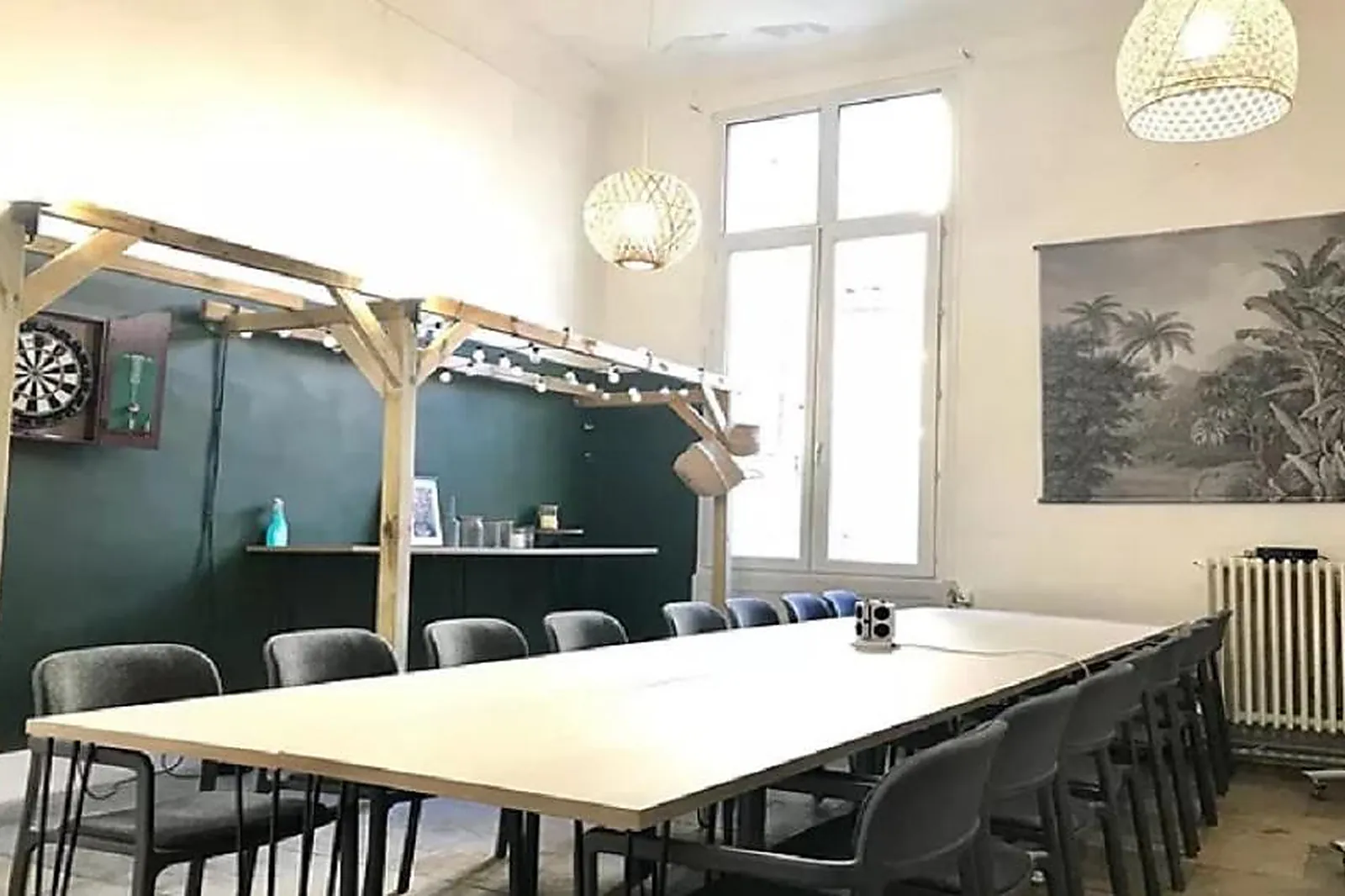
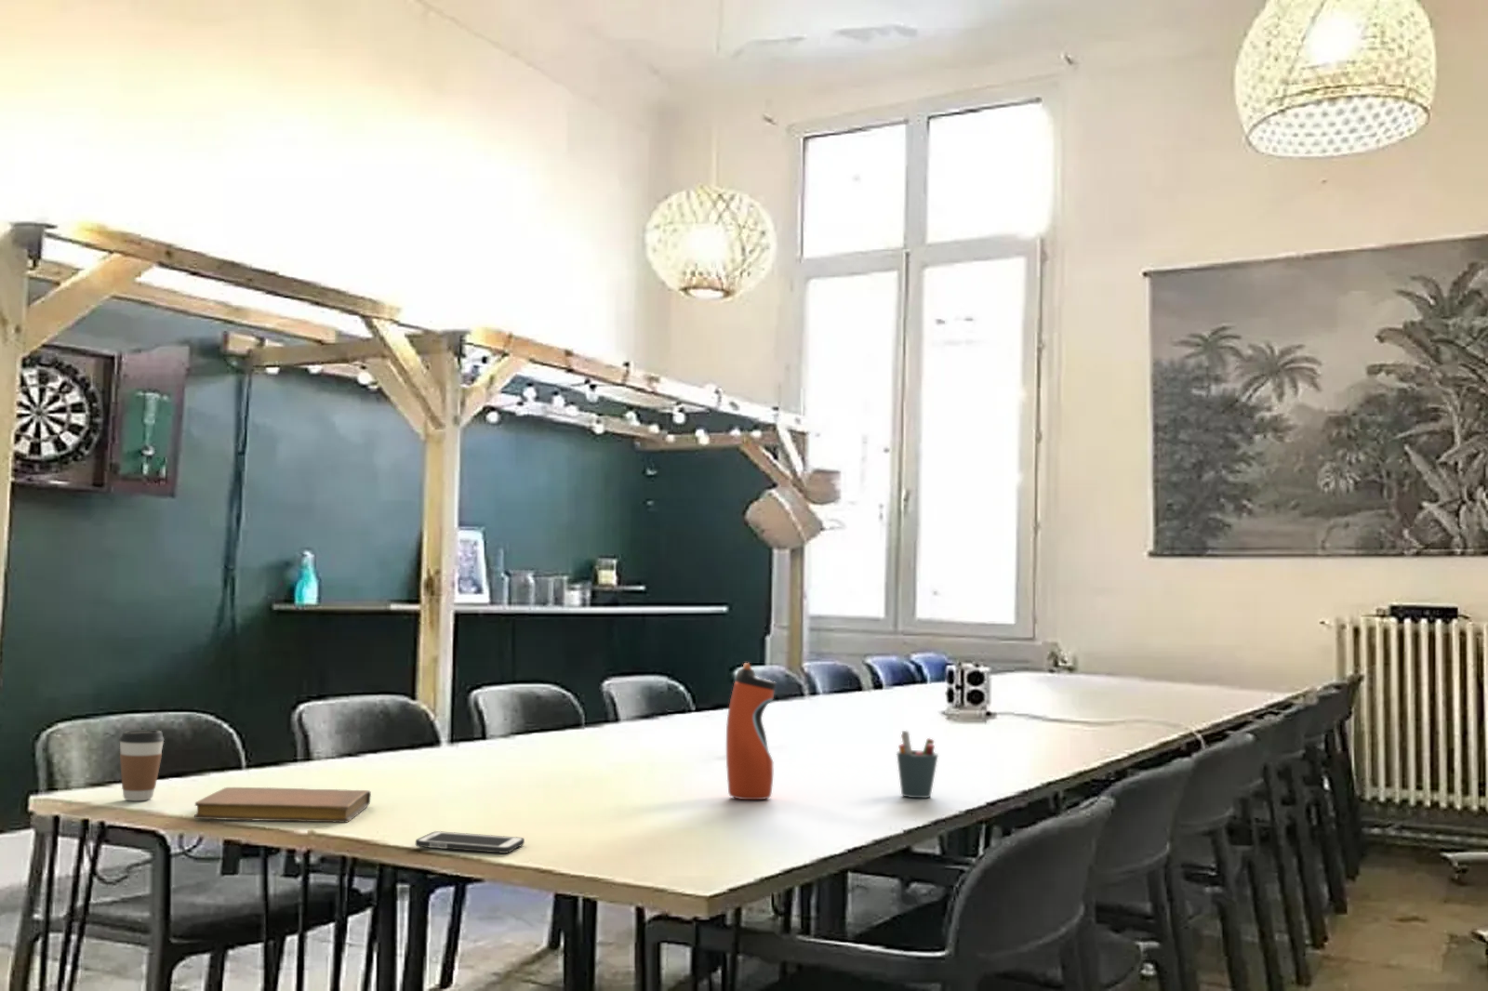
+ notebook [194,786,372,824]
+ coffee cup [118,729,166,802]
+ water bottle [726,661,777,801]
+ pen holder [896,730,939,799]
+ cell phone [415,831,526,854]
